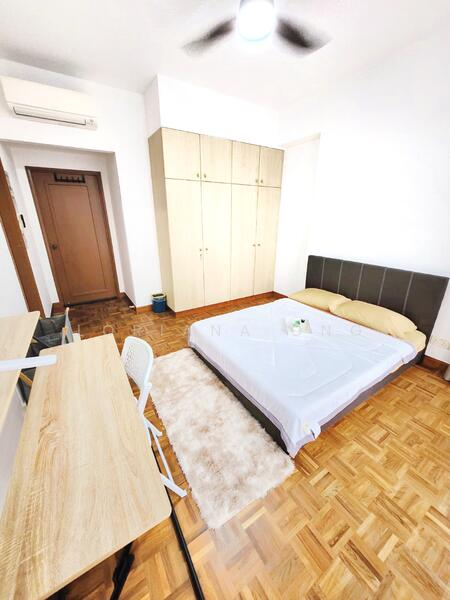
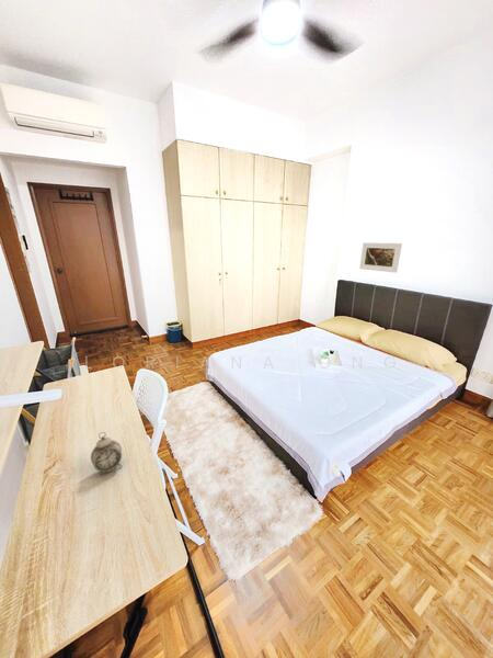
+ alarm clock [90,431,124,478]
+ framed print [358,241,403,273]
